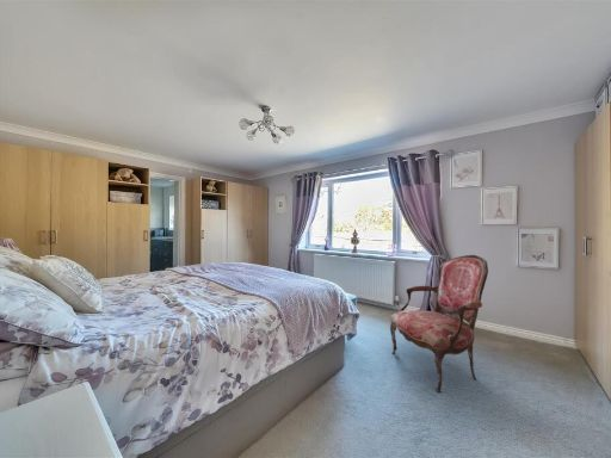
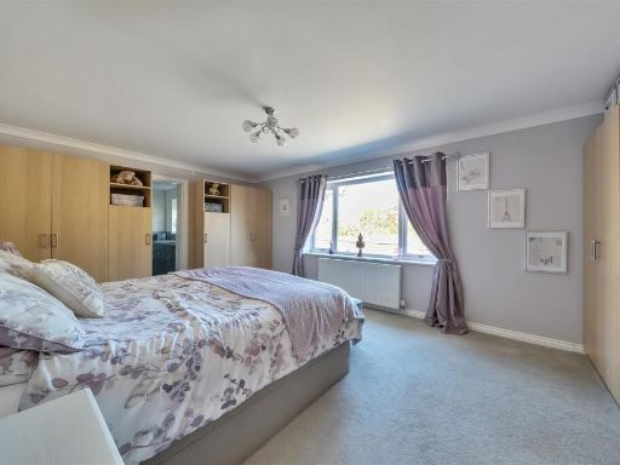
- armchair [389,254,489,394]
